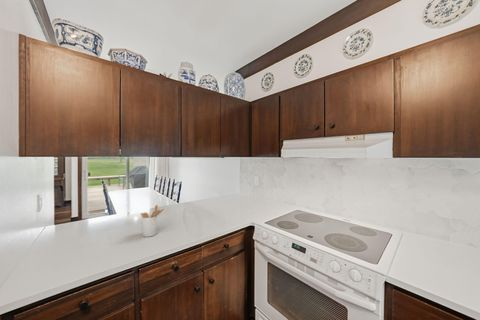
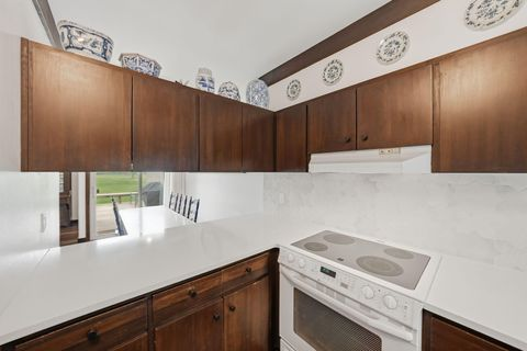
- utensil holder [140,204,165,238]
